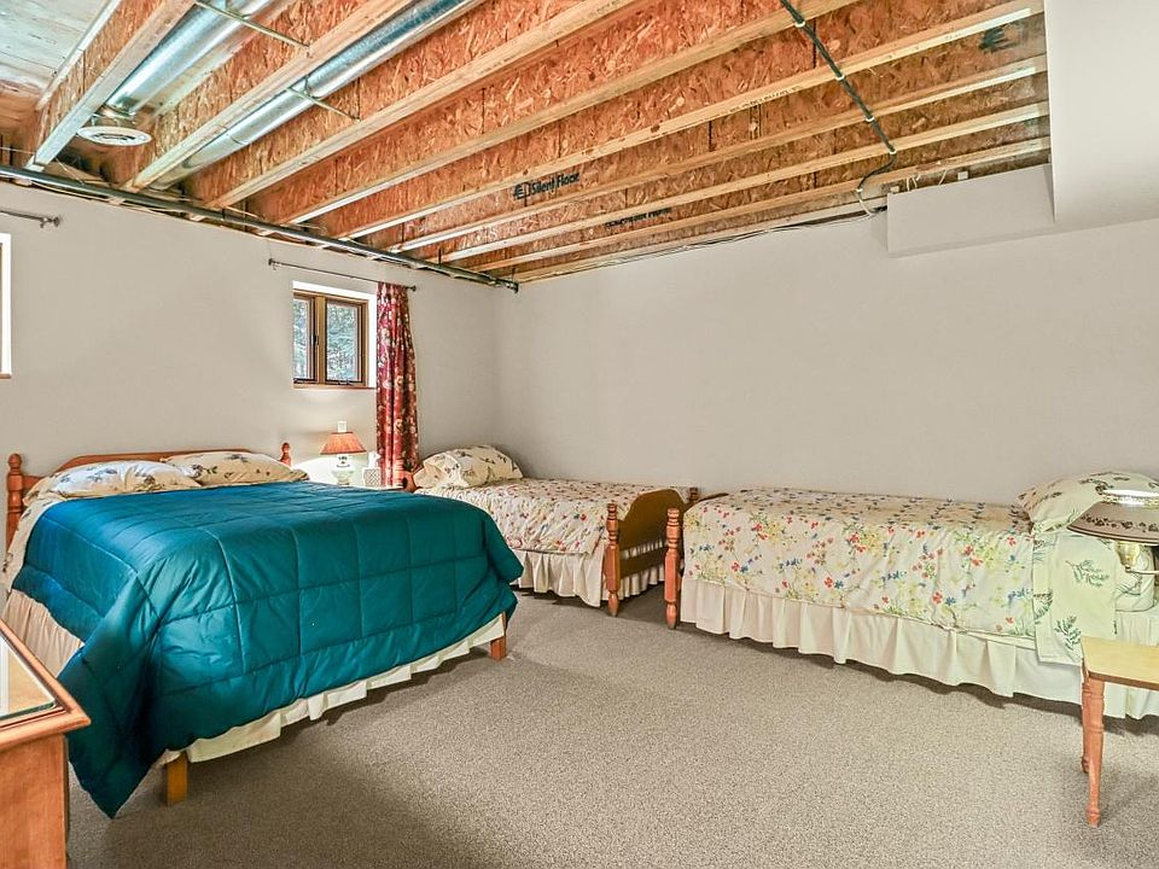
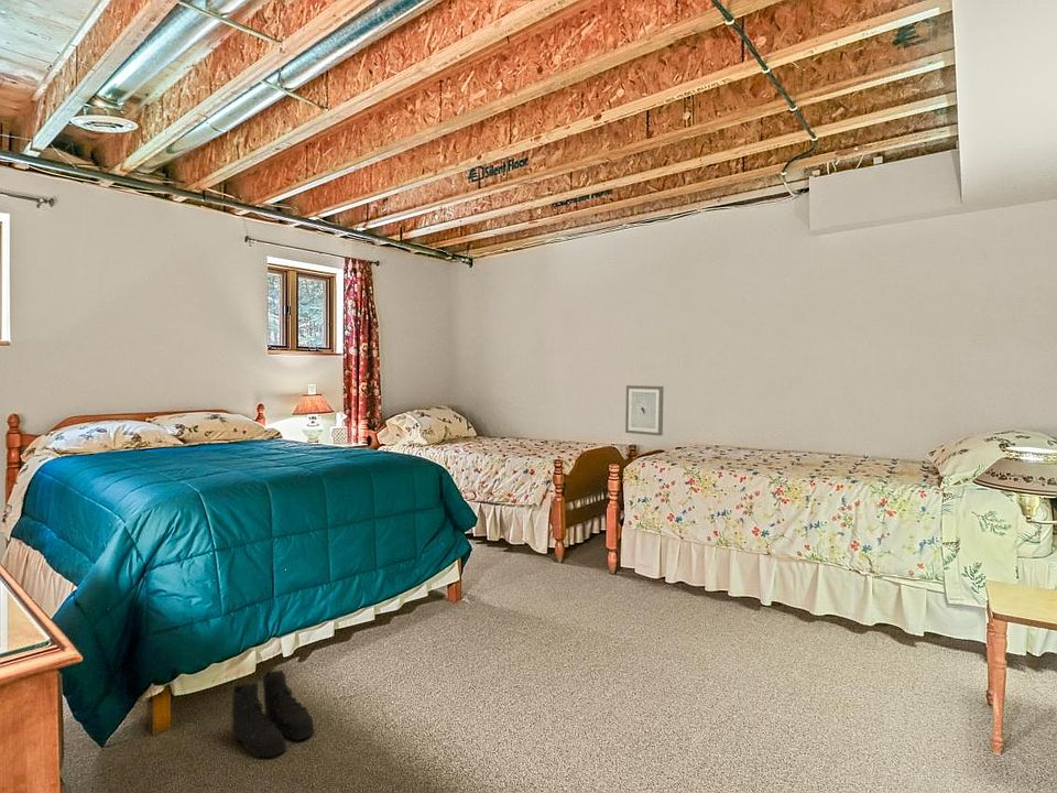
+ wall art [624,384,665,436]
+ boots [231,669,315,759]
